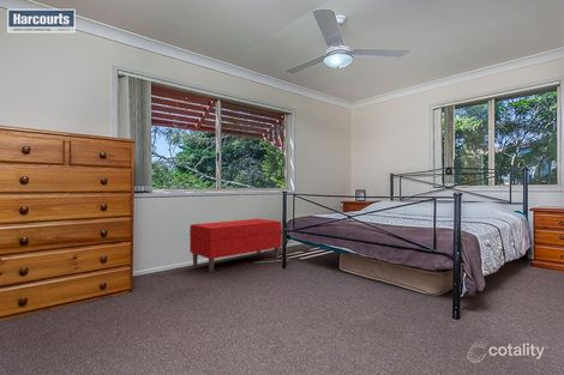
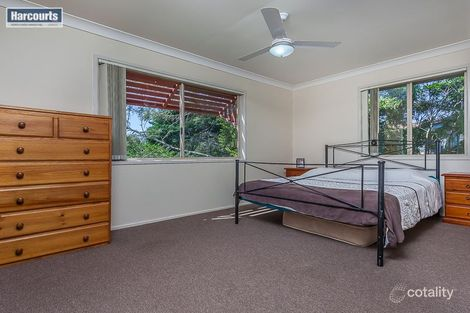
- bench [188,218,283,274]
